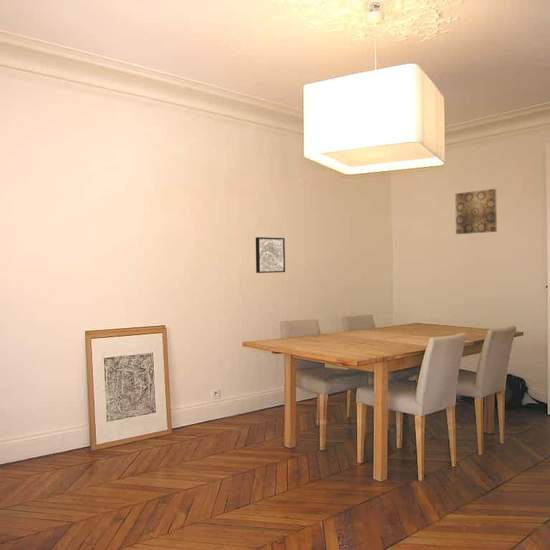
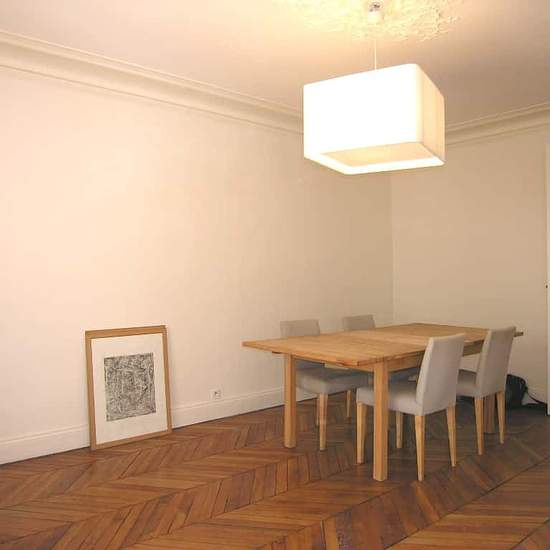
- wall art [255,236,286,274]
- wall art [454,188,498,235]
